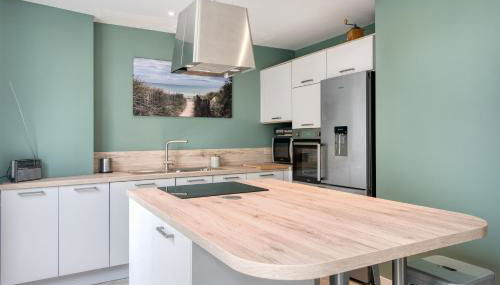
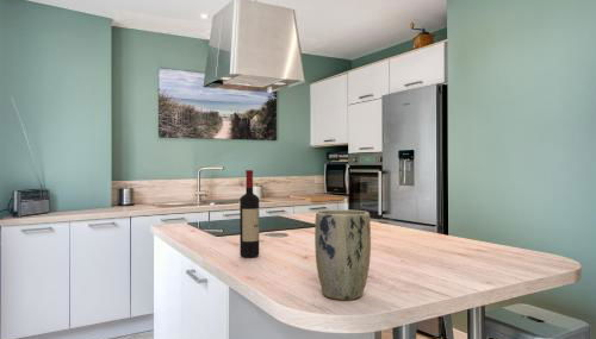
+ plant pot [313,208,372,301]
+ wine bottle [238,169,260,258]
